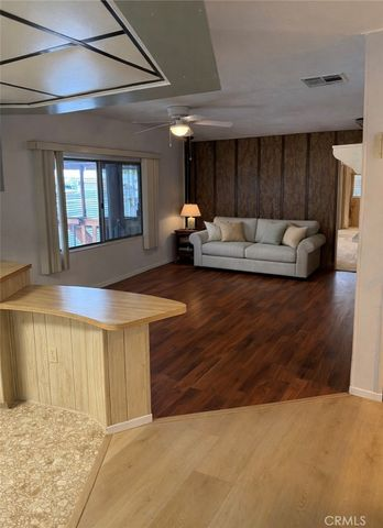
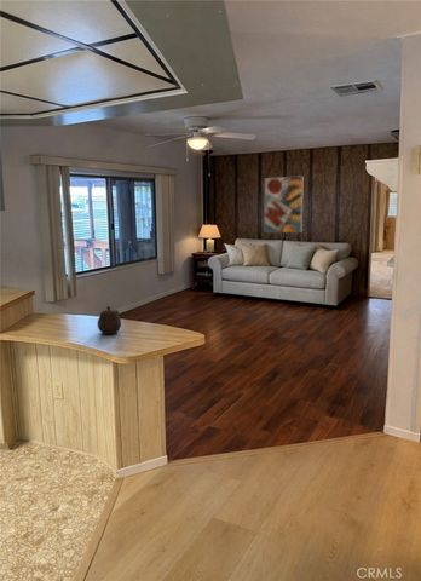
+ teapot [97,305,122,335]
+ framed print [264,174,304,234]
